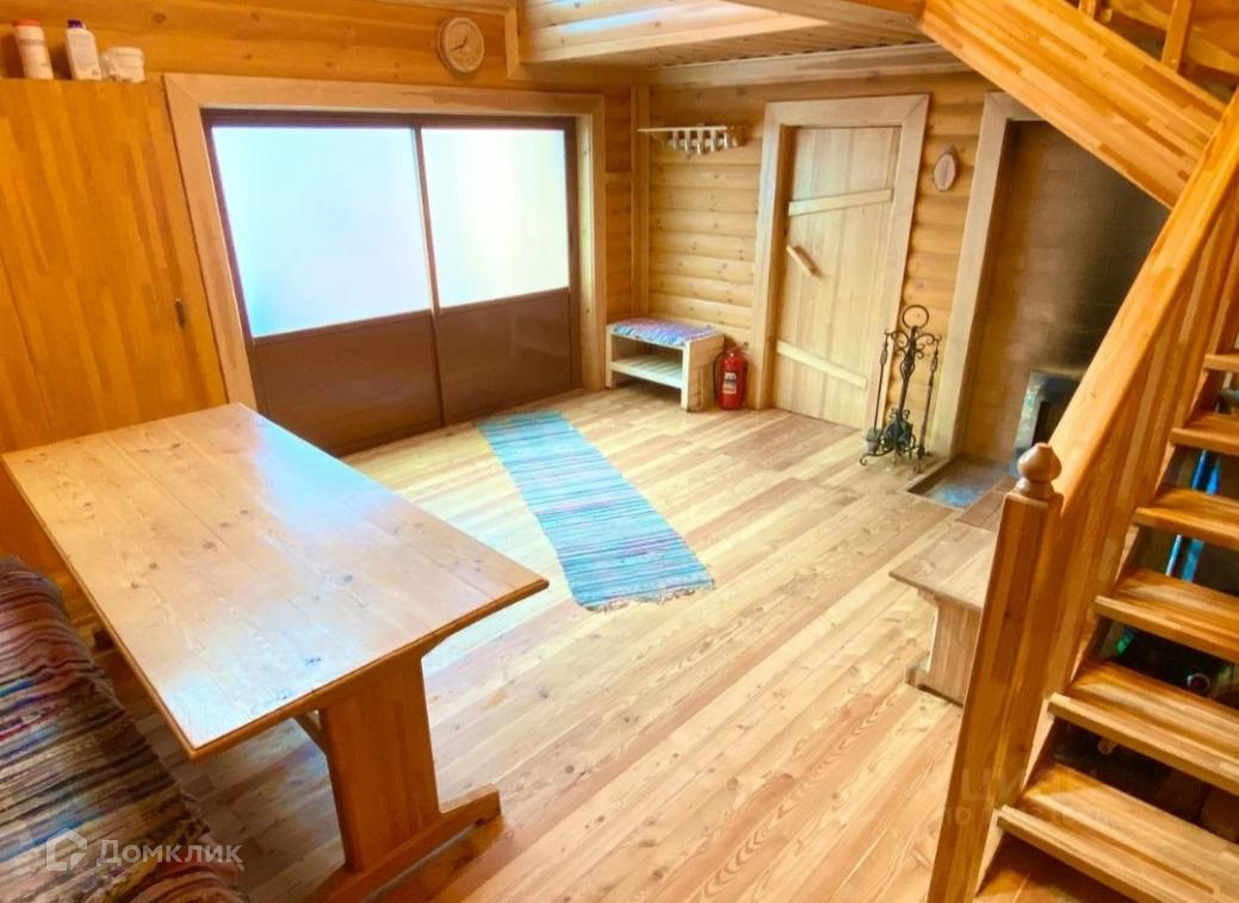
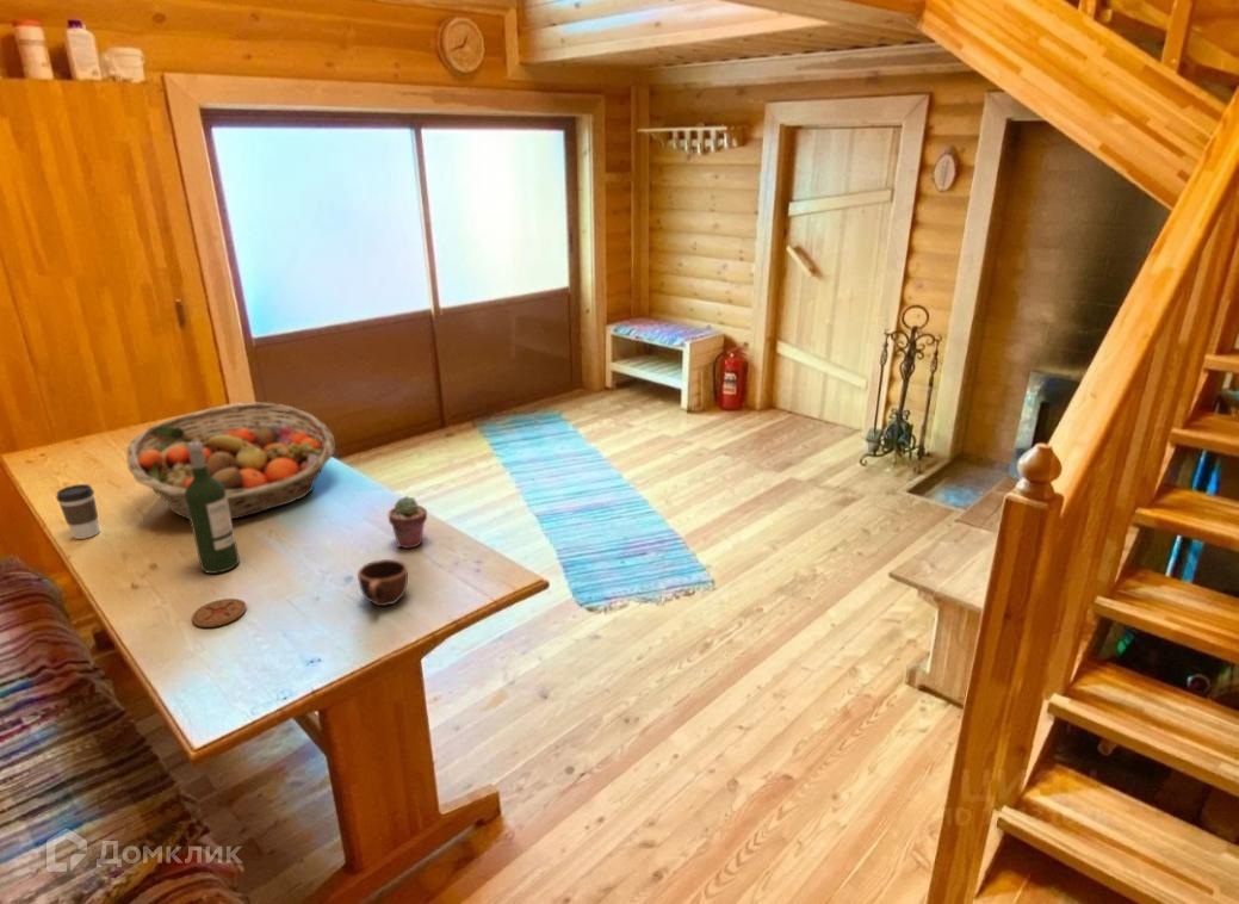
+ coaster [191,597,247,629]
+ fruit basket [125,402,336,521]
+ wine bottle [185,441,241,575]
+ potted succulent [388,495,428,550]
+ coffee cup [55,483,101,540]
+ mug [357,558,409,607]
